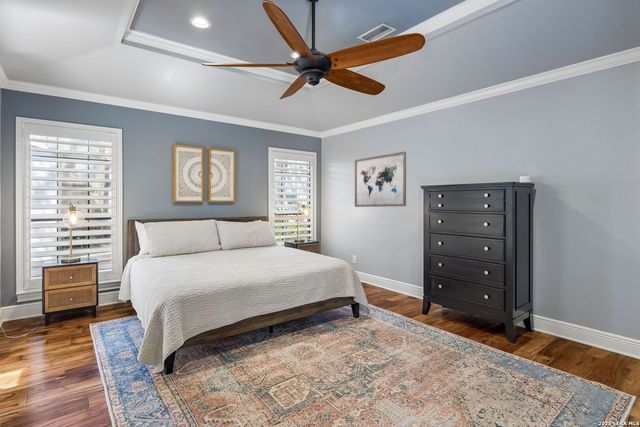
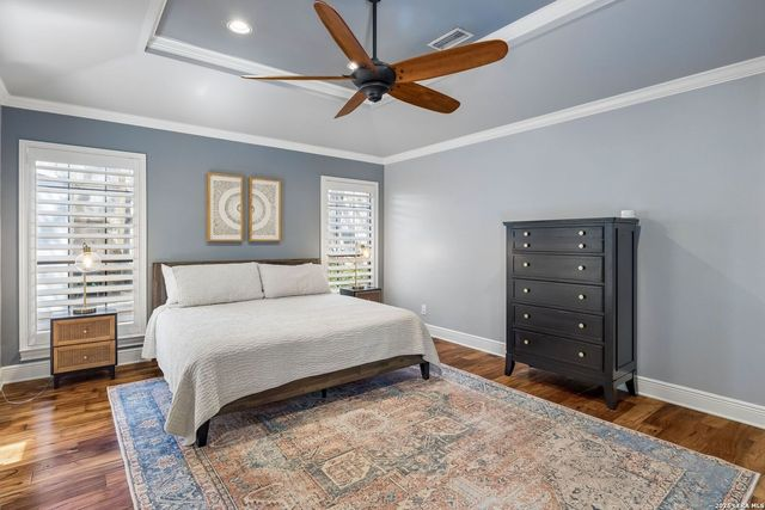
- wall art [354,150,407,208]
